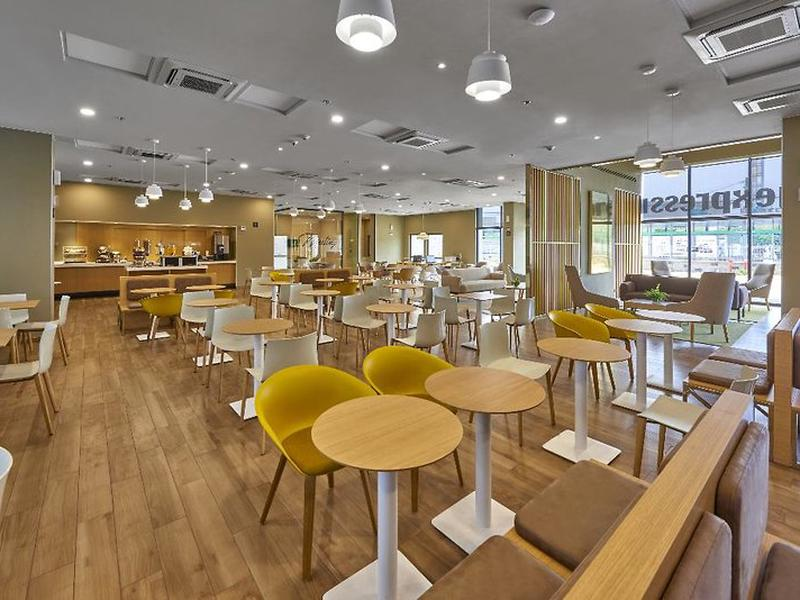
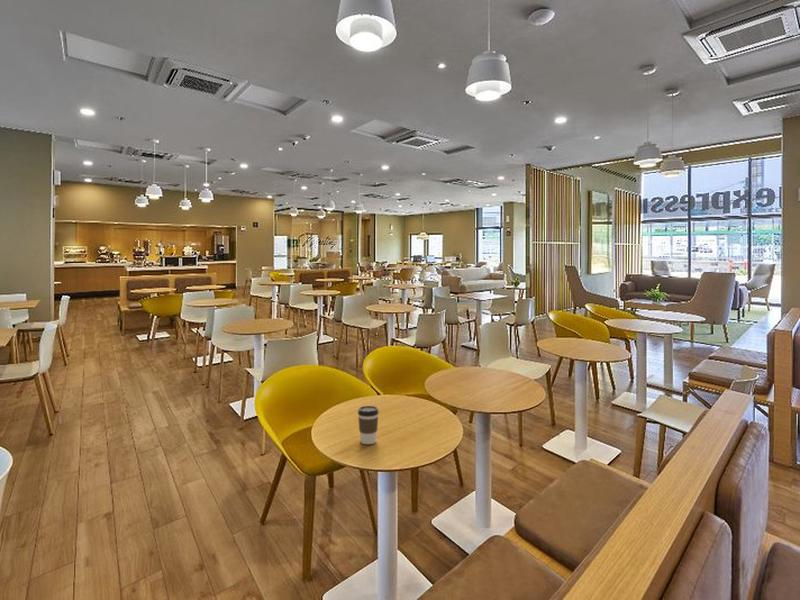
+ coffee cup [357,405,380,445]
